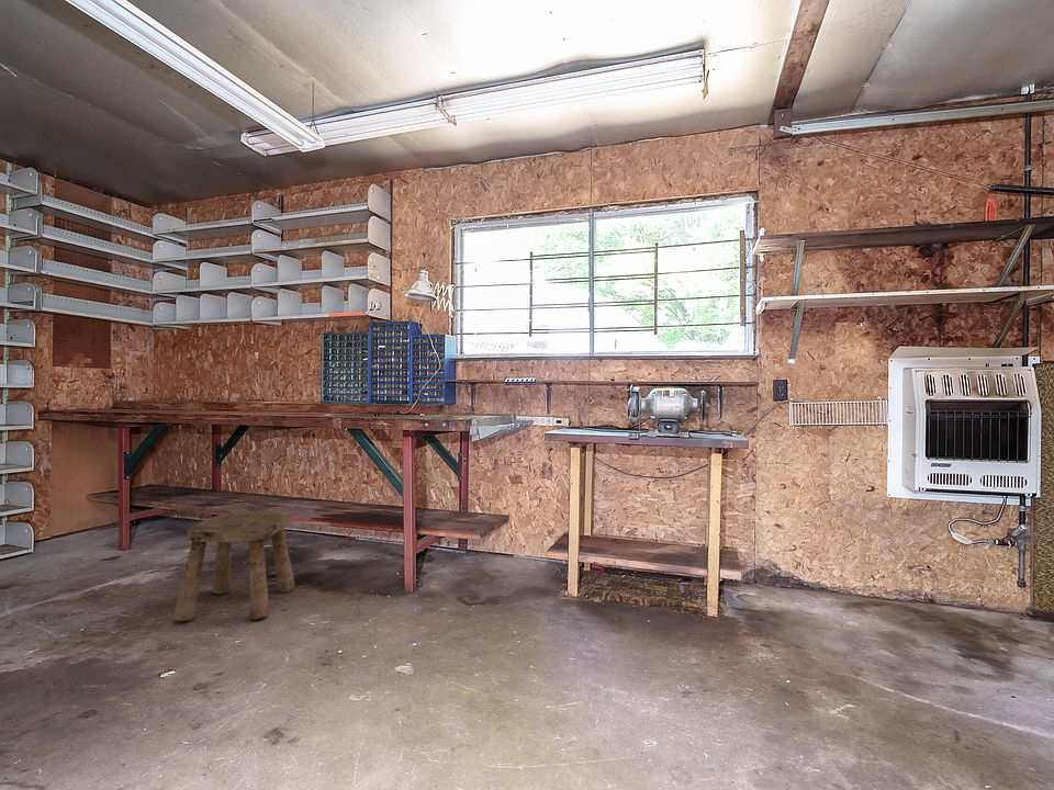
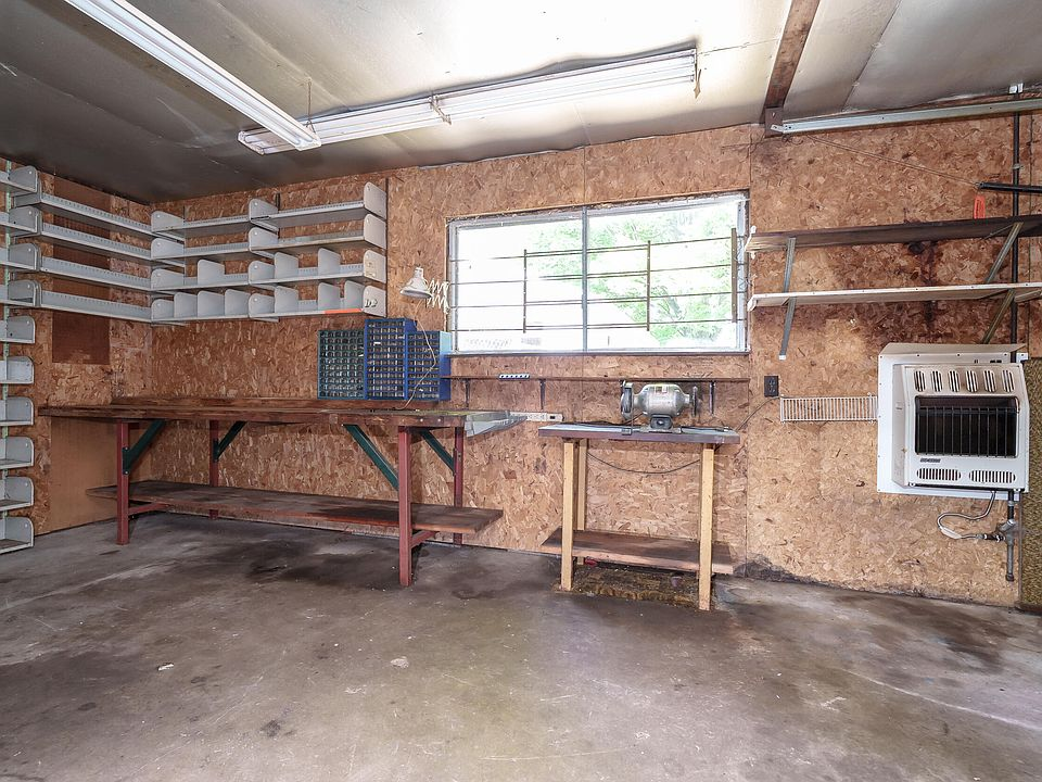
- stool [172,512,295,622]
